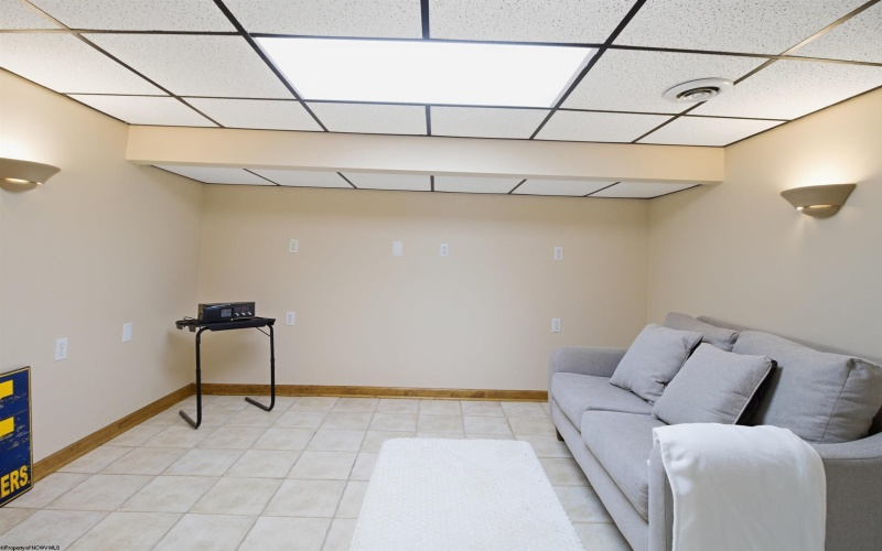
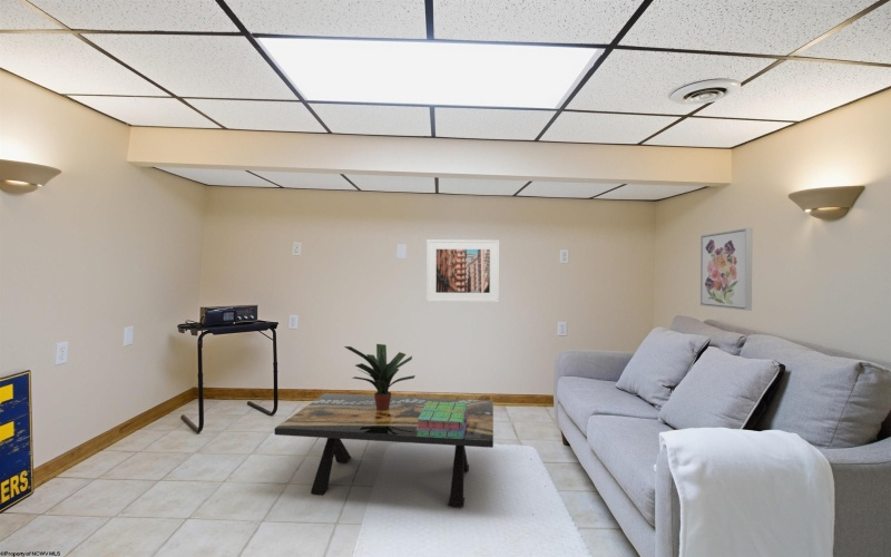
+ potted plant [343,343,417,411]
+ coffee table [274,392,495,508]
+ stack of books [415,401,468,439]
+ wall art [699,227,753,312]
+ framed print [425,238,500,303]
